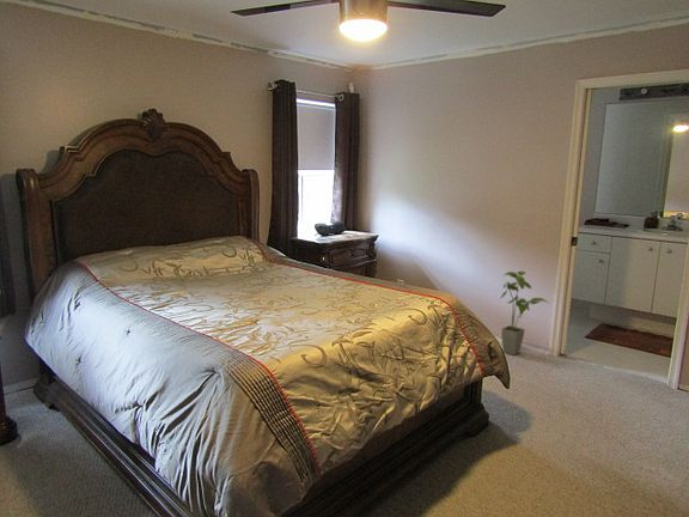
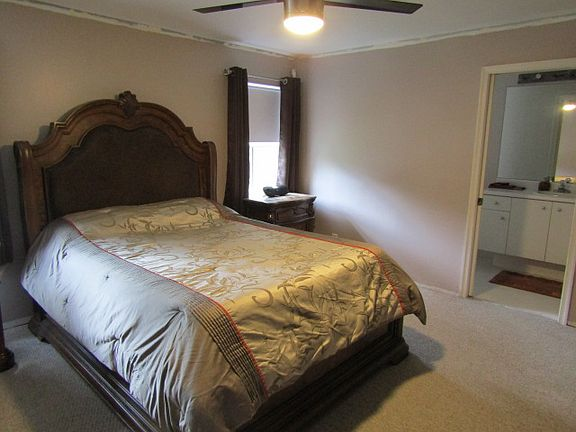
- house plant [500,270,549,357]
